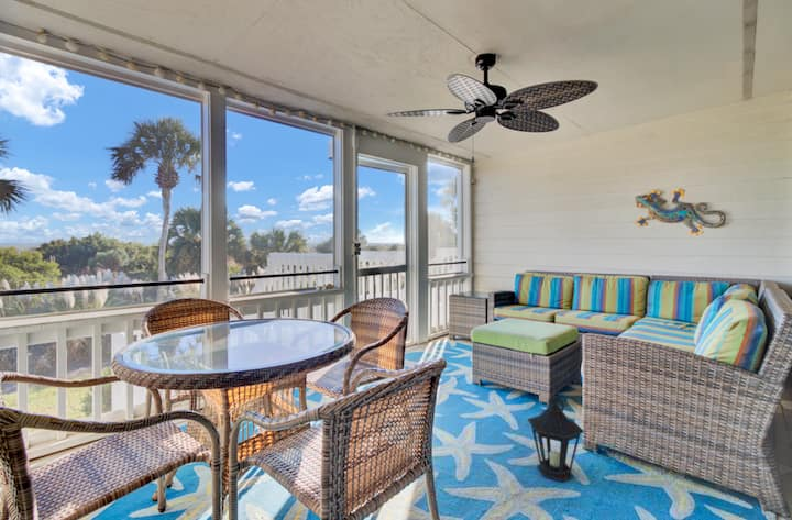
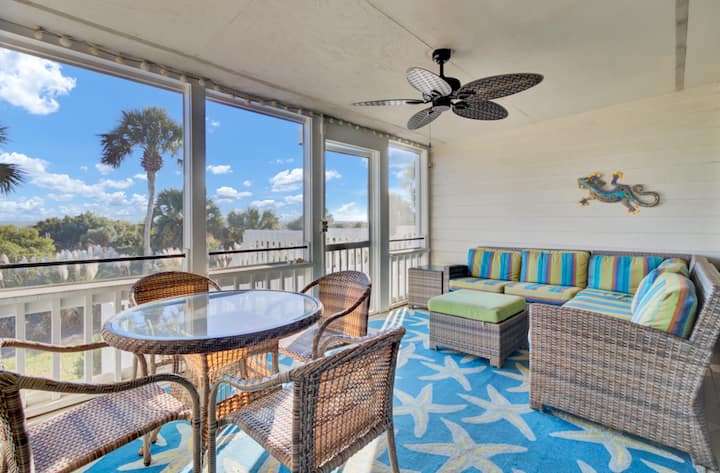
- lantern [526,395,585,483]
